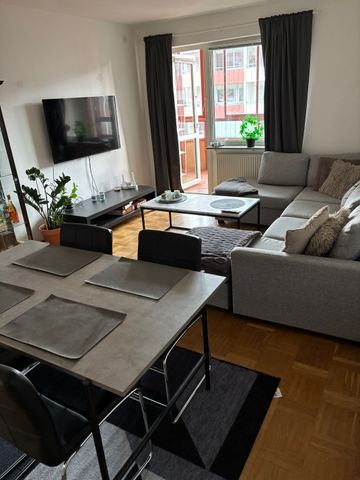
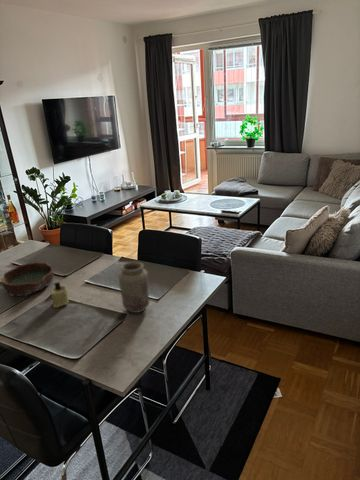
+ candle [50,281,70,309]
+ vase [117,261,150,314]
+ bowl [0,261,55,297]
